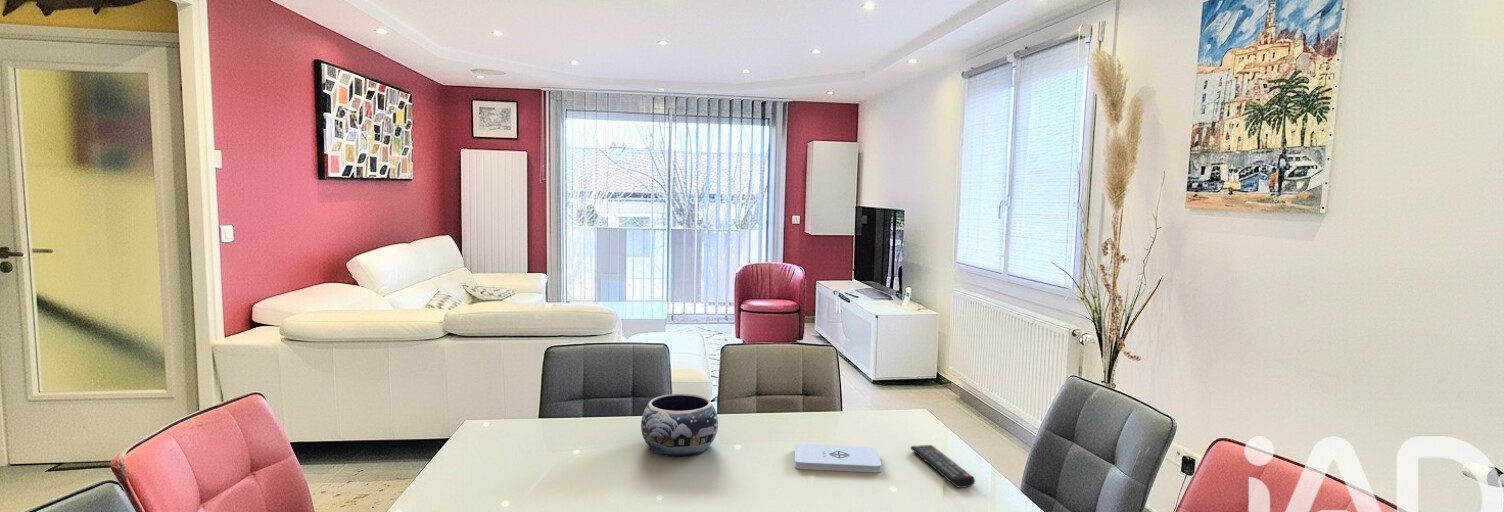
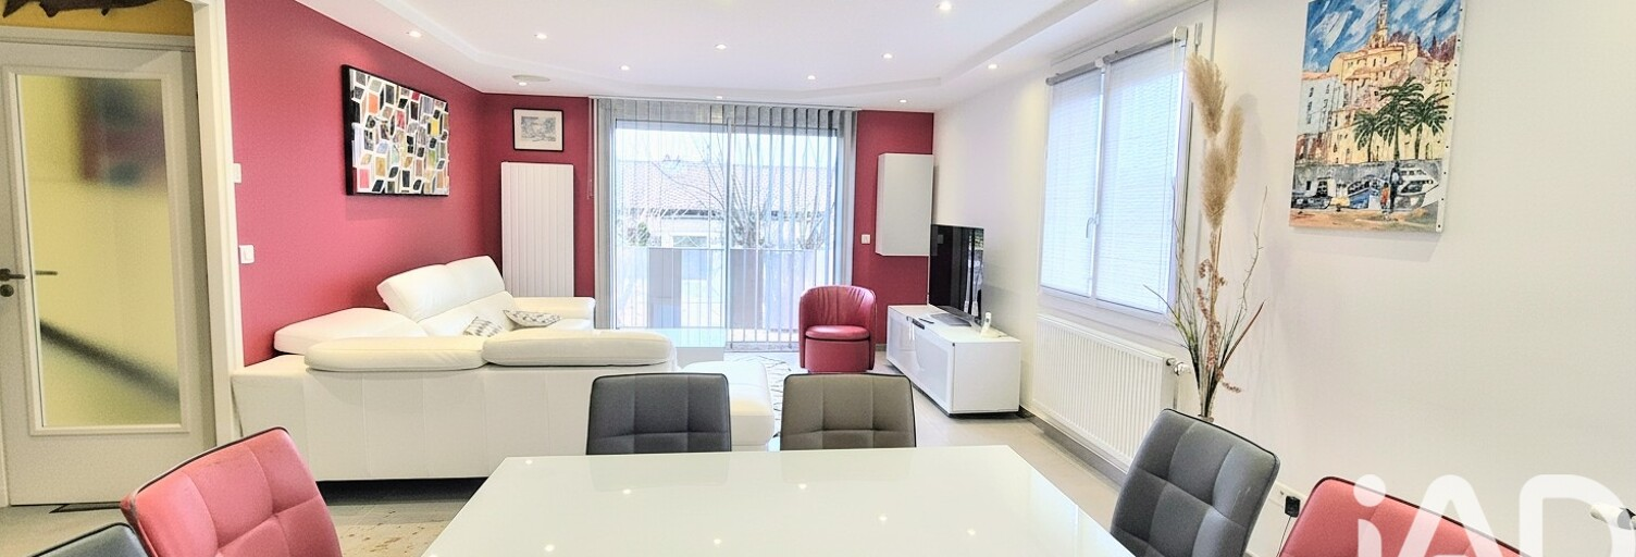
- remote control [909,444,976,489]
- notepad [794,443,882,474]
- decorative bowl [640,393,719,458]
